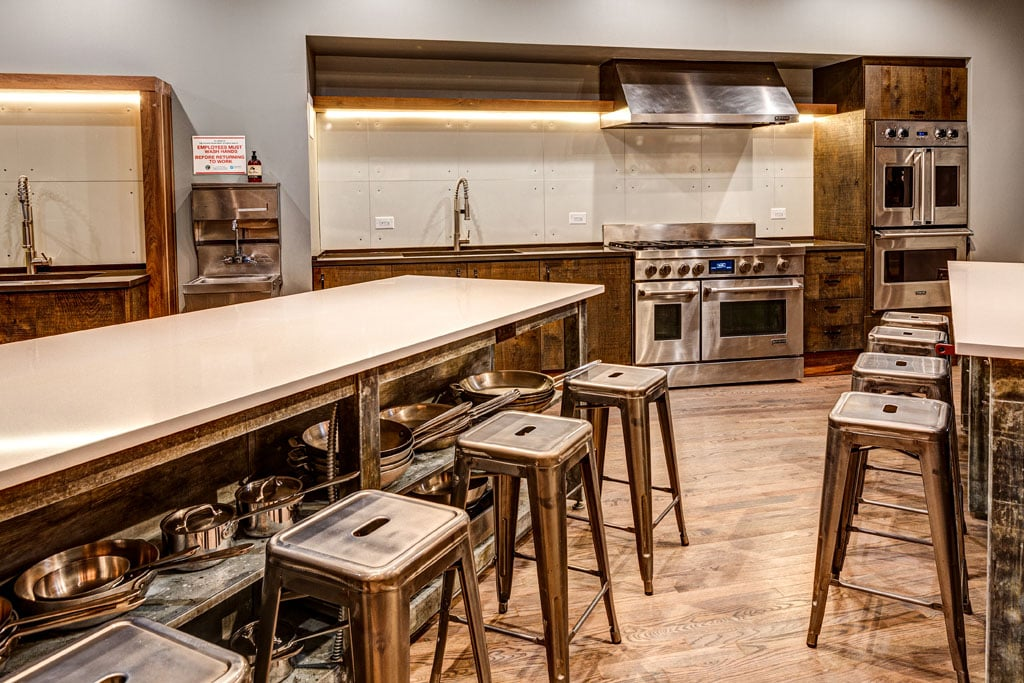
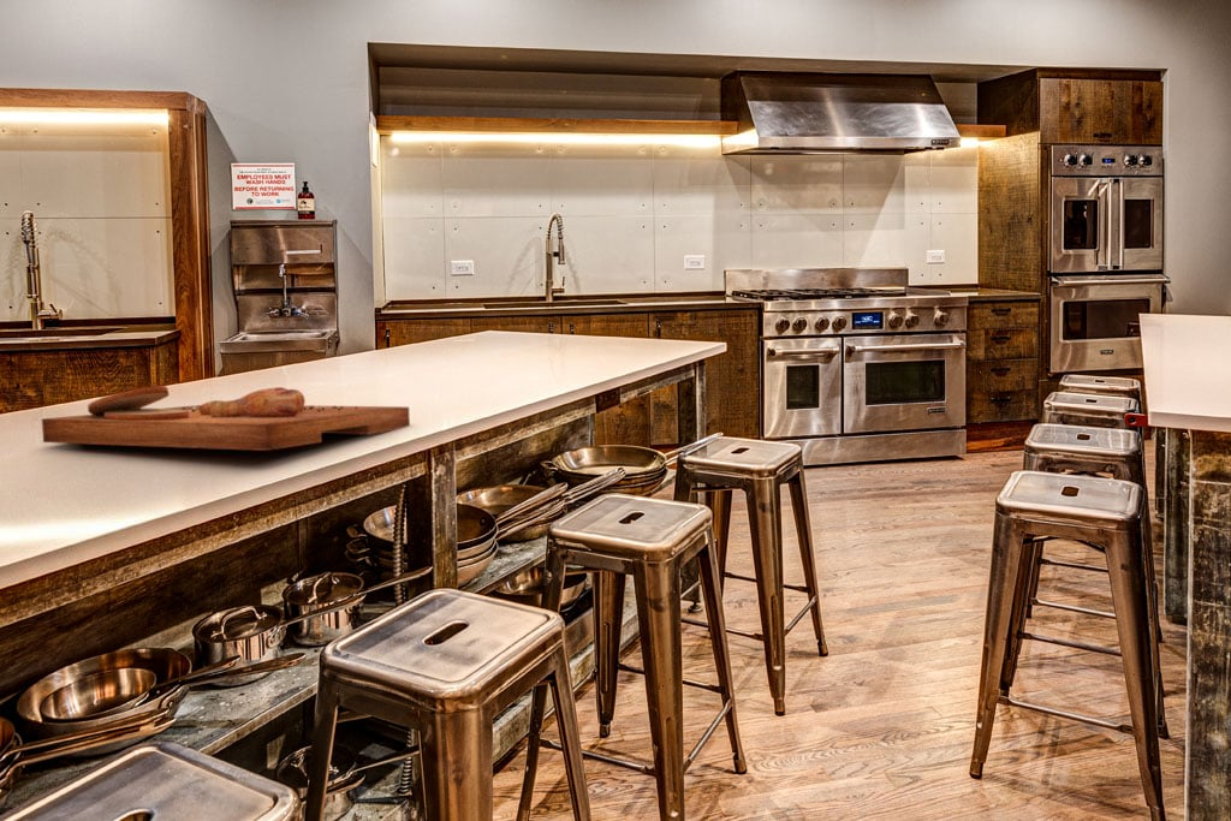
+ cutting board [41,385,411,452]
